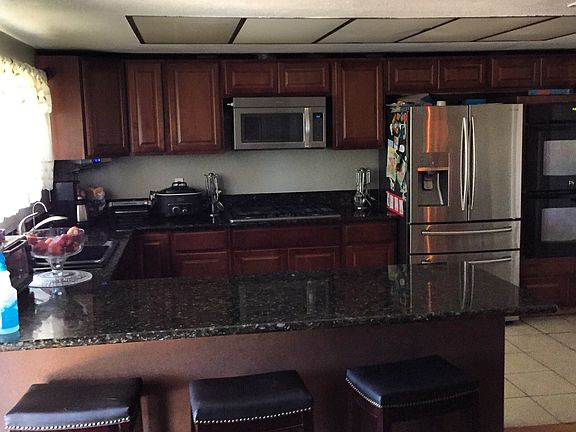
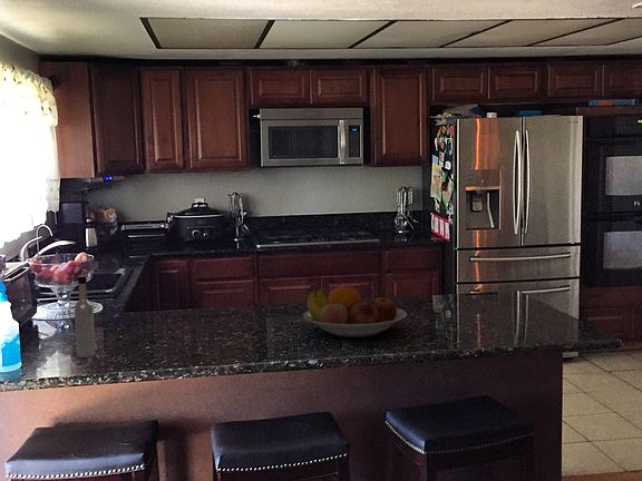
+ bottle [74,275,97,359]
+ fruit bowl [302,286,408,338]
